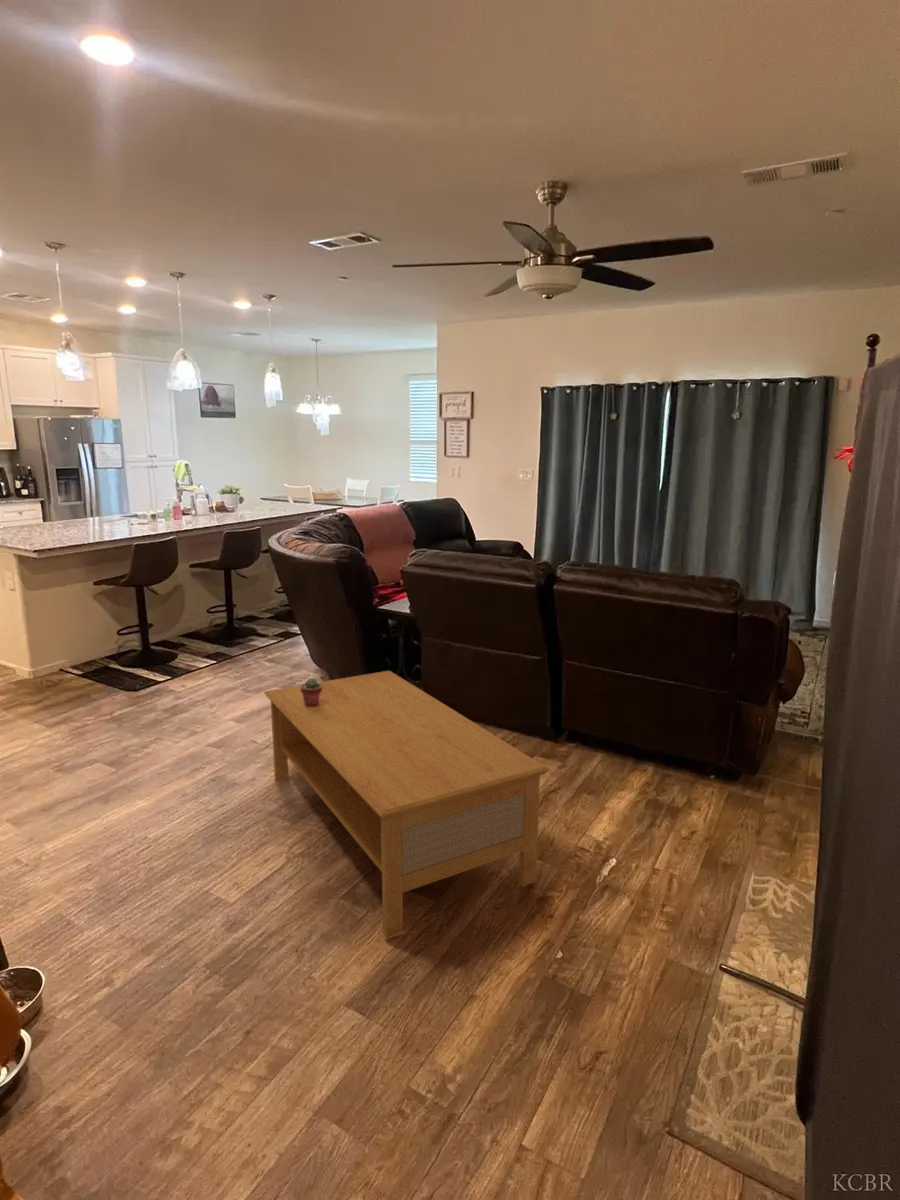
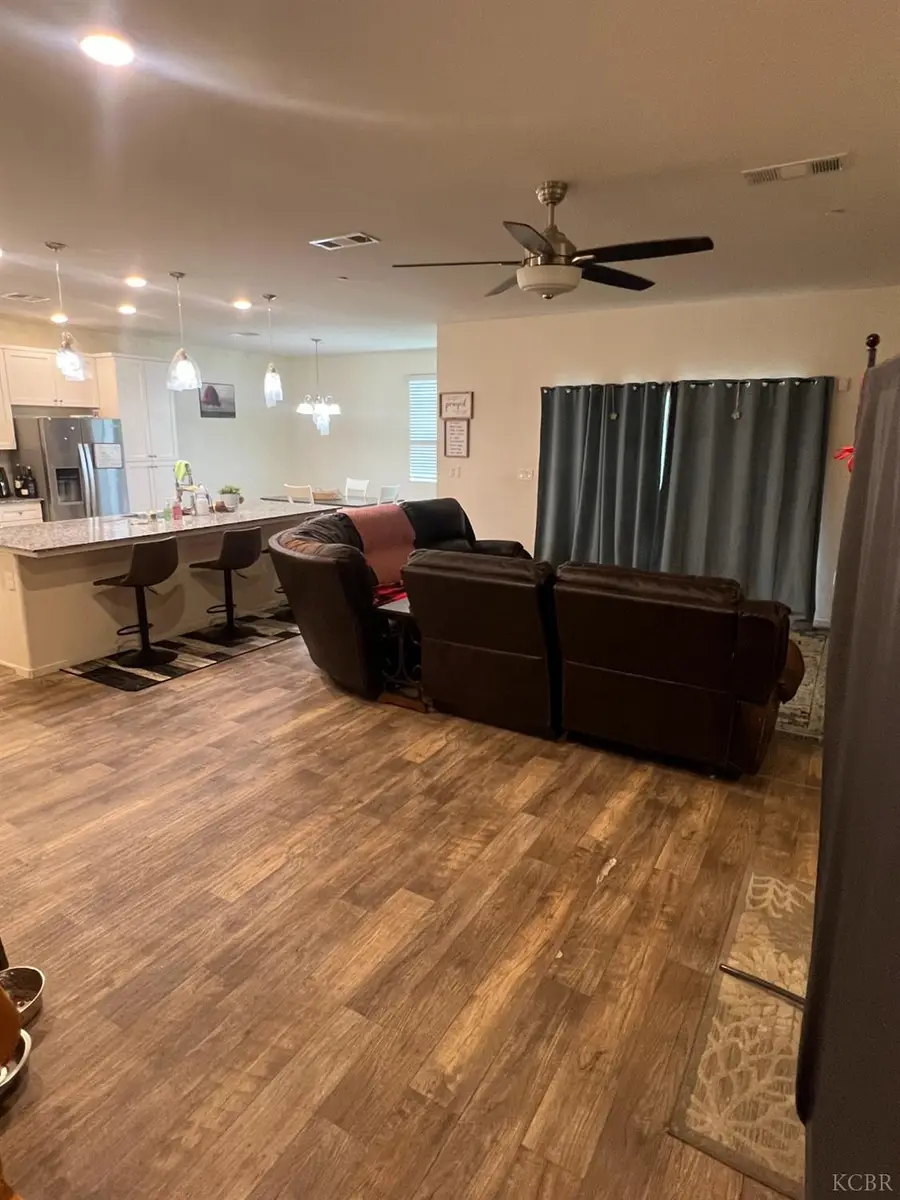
- potted succulent [301,677,322,707]
- coffee table [263,670,550,938]
